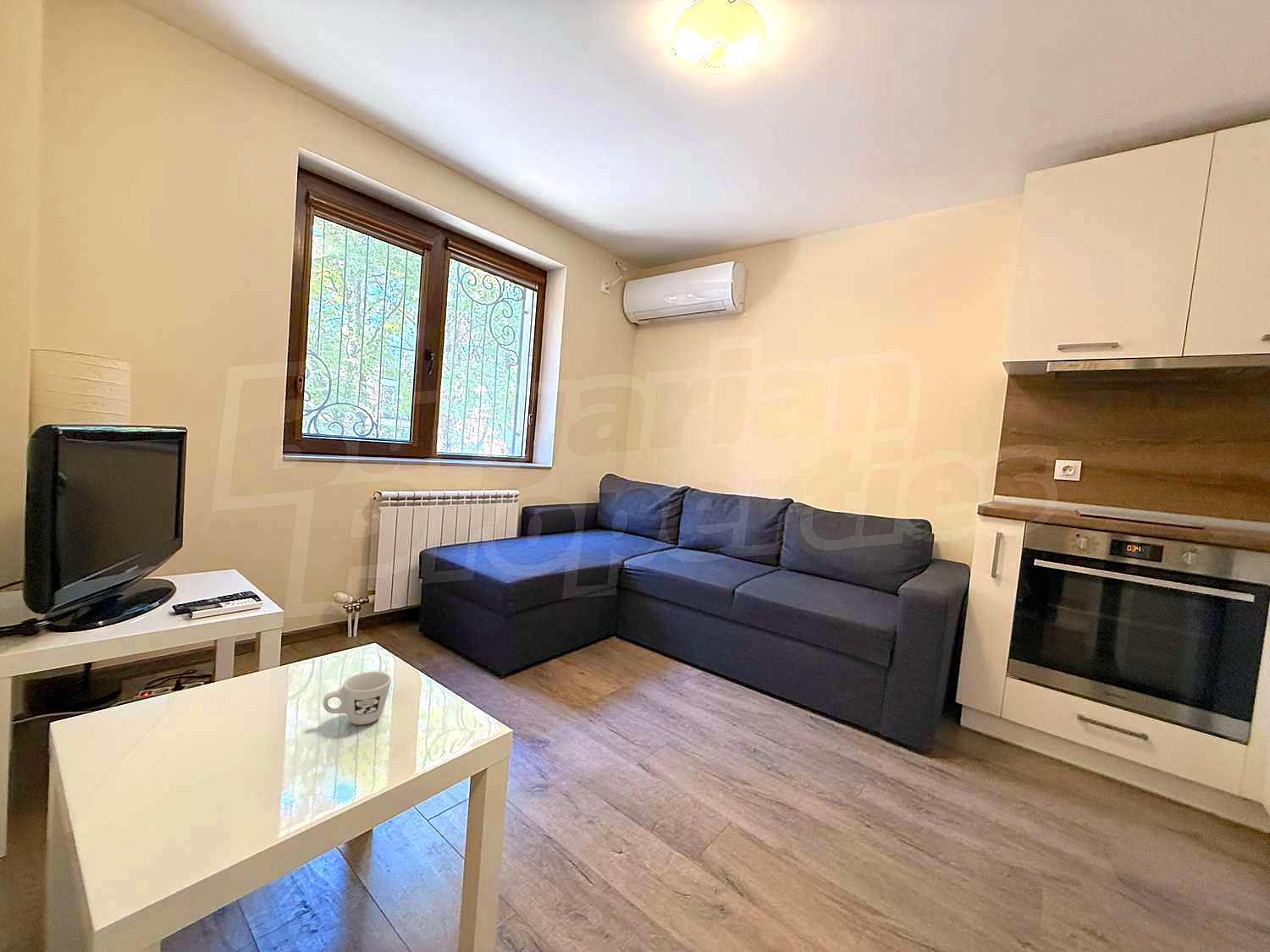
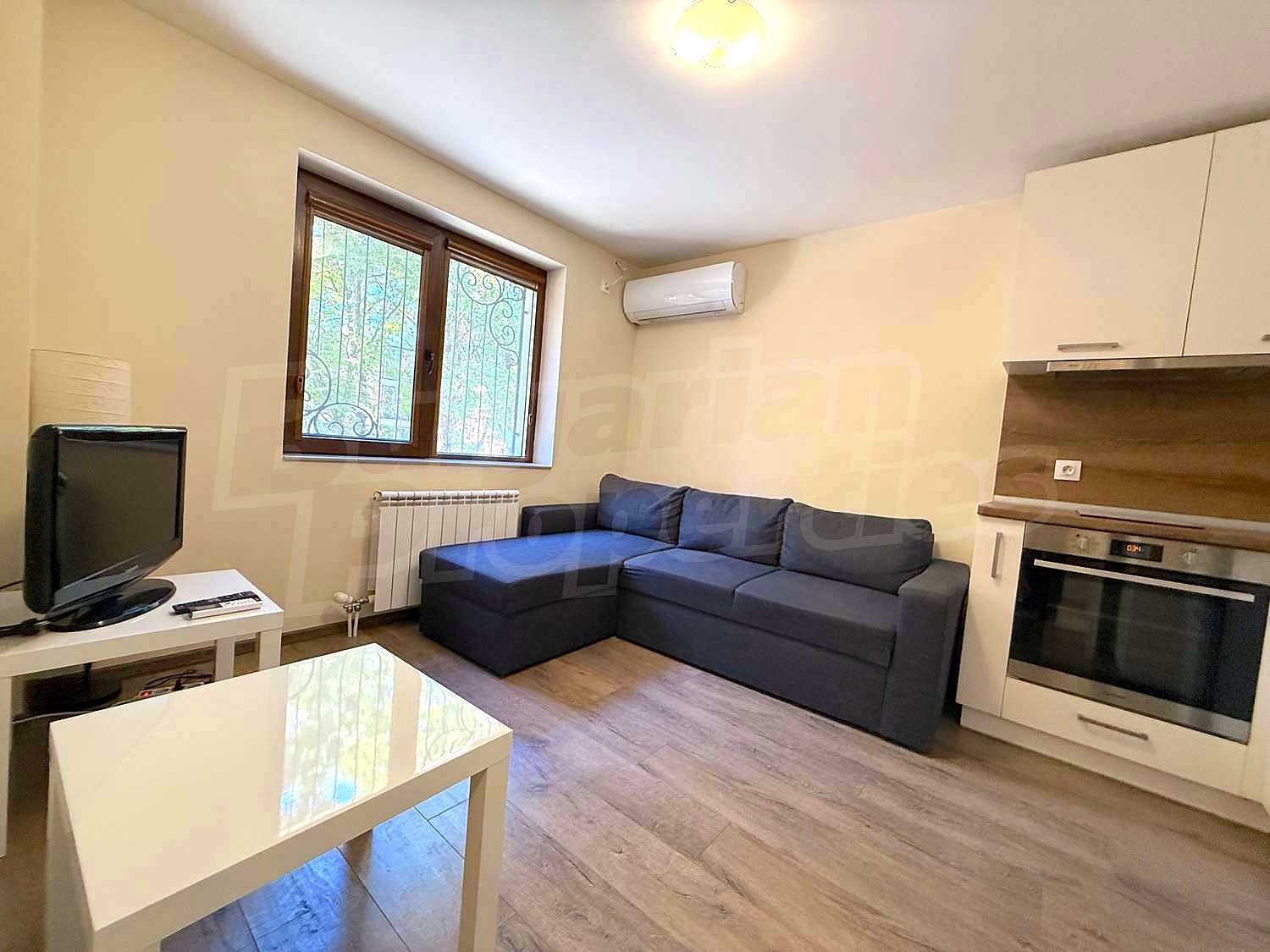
- mug [323,671,392,725]
